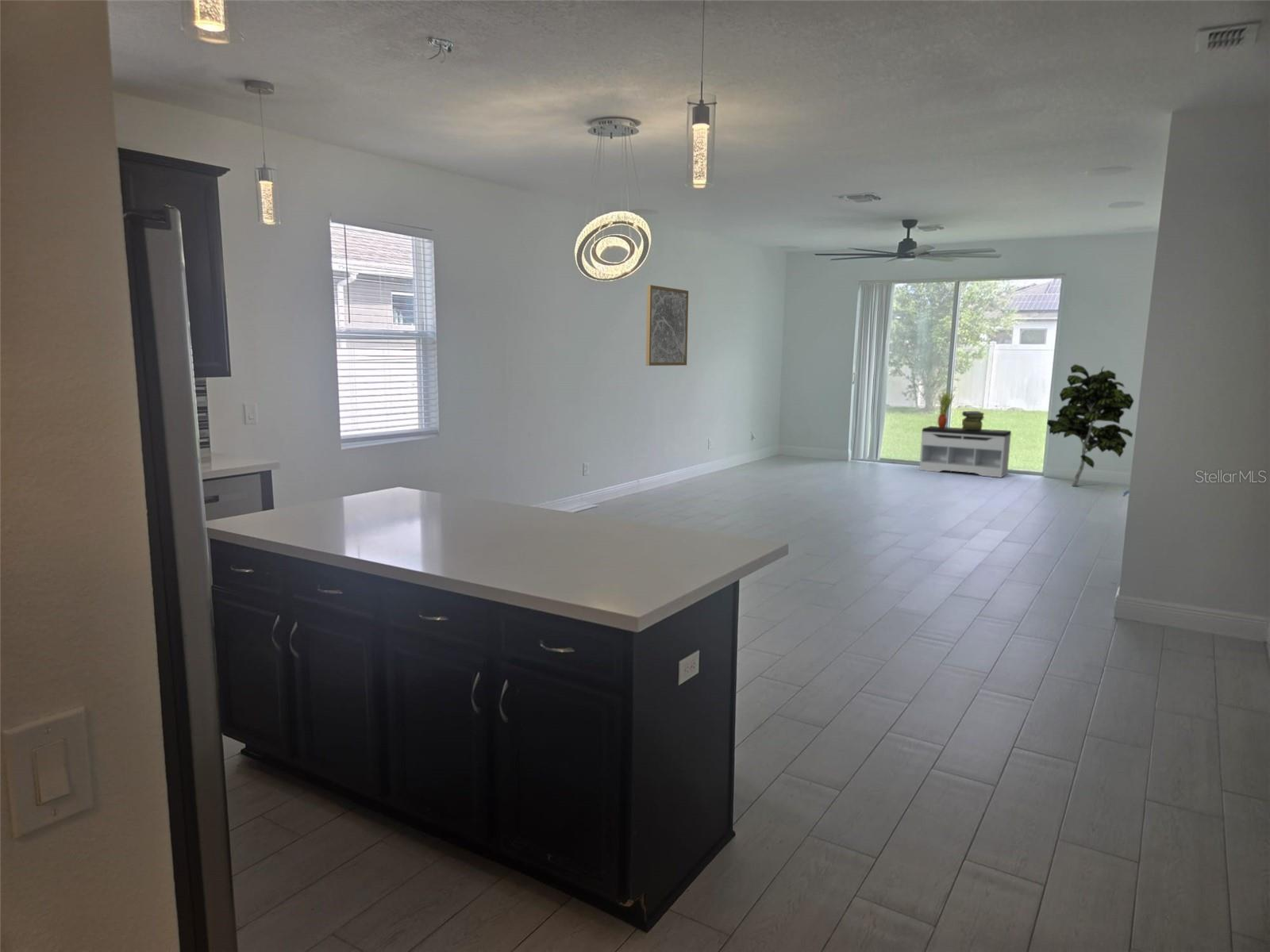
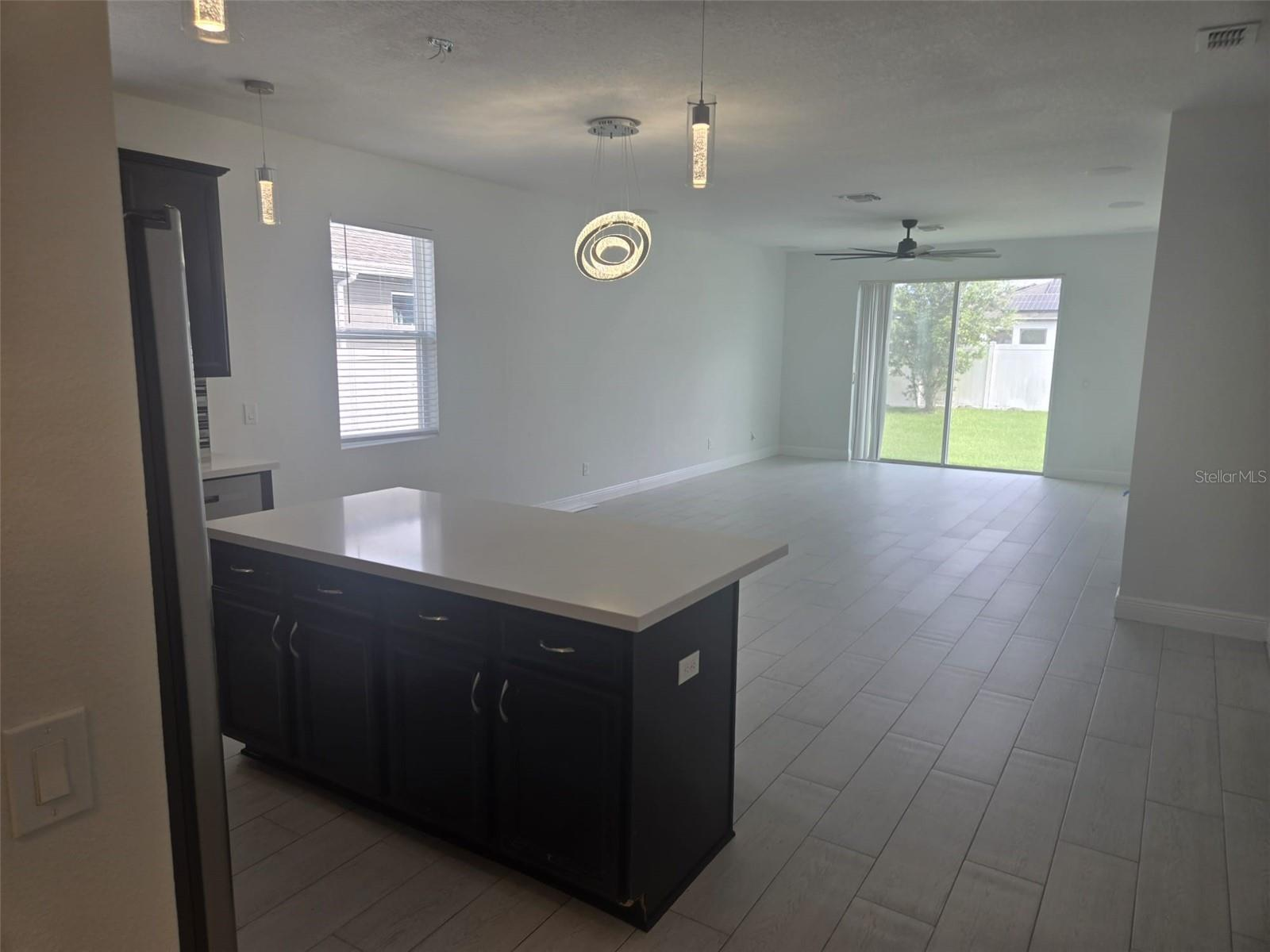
- bench [918,425,1012,478]
- potted plant [937,389,956,428]
- indoor plant [1046,363,1135,487]
- stack of books [961,410,985,430]
- wall art [645,284,689,367]
